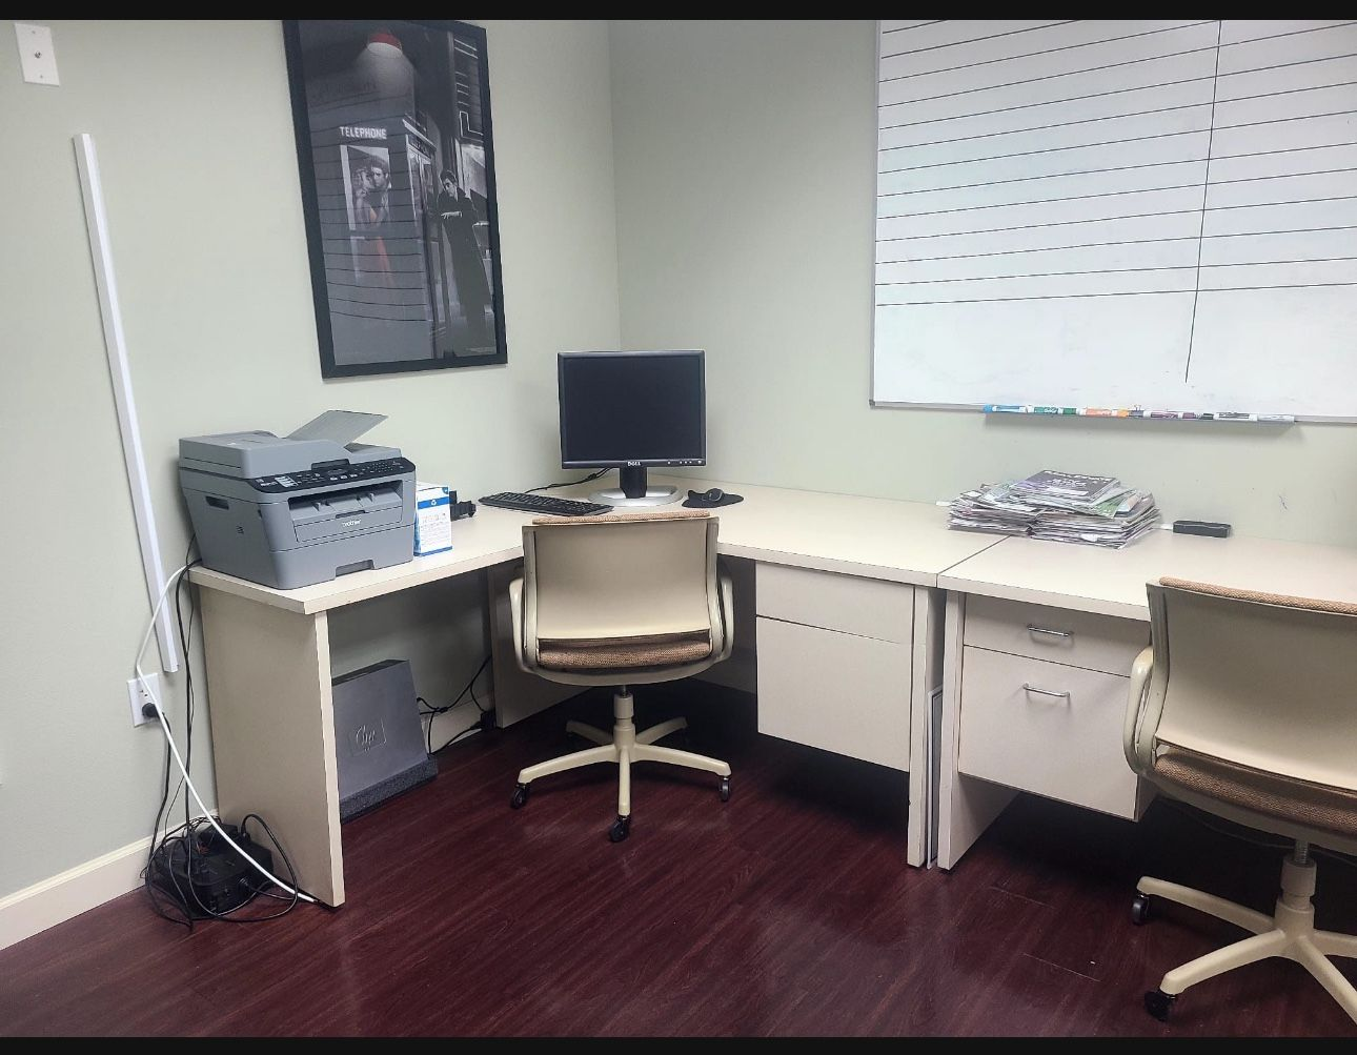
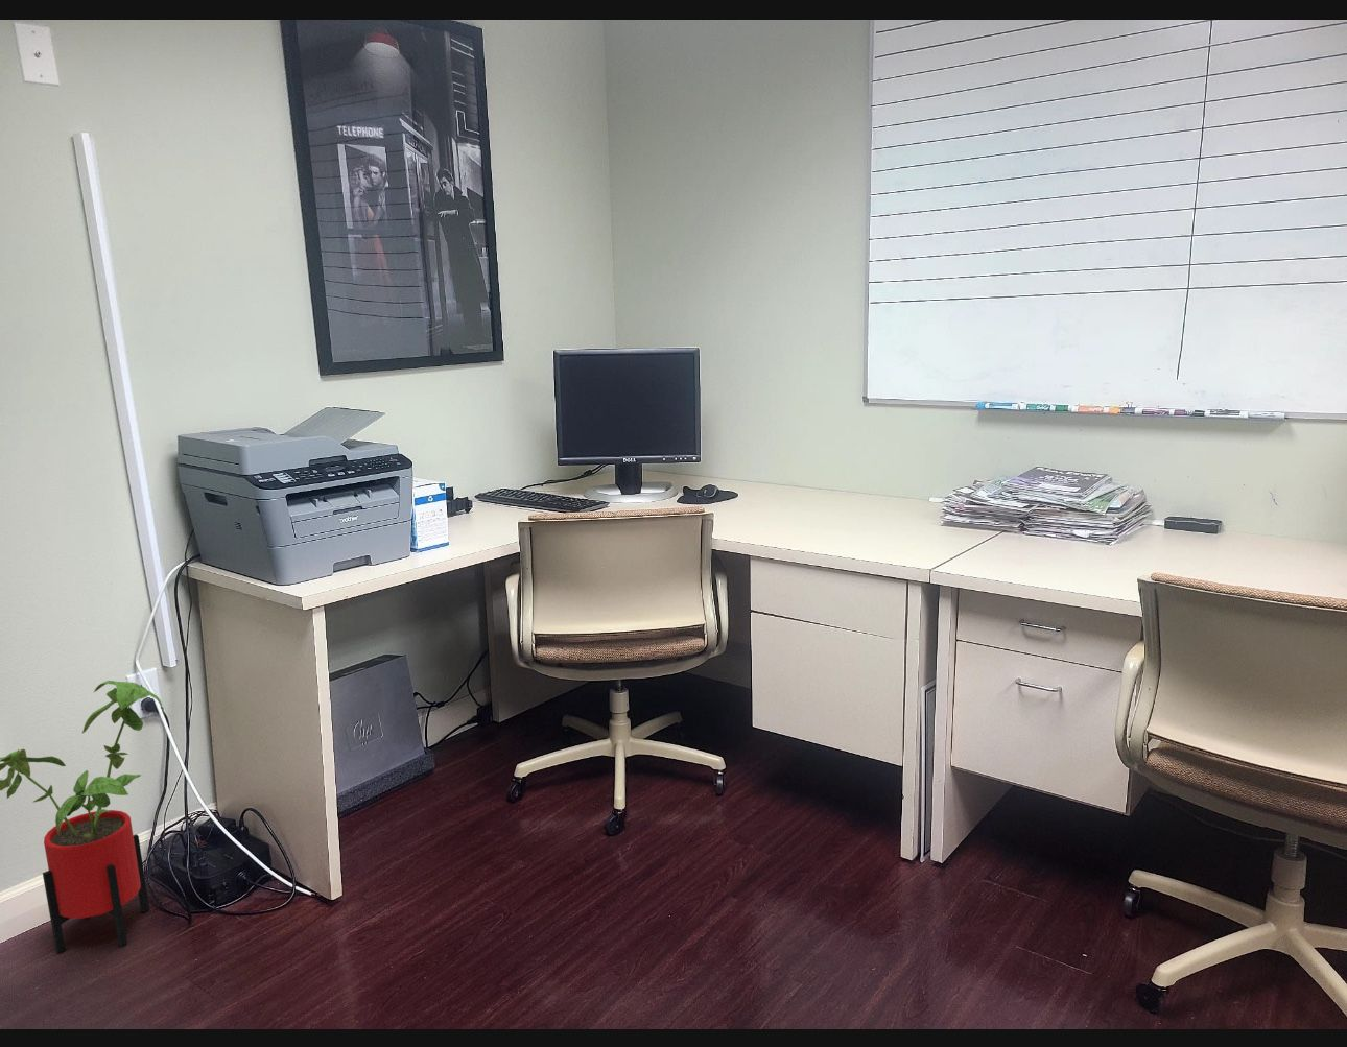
+ house plant [0,680,166,954]
